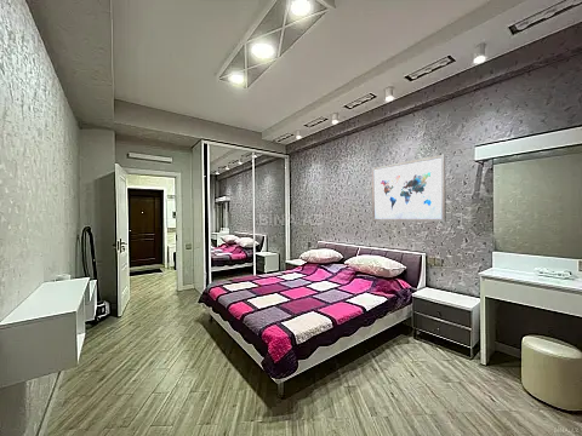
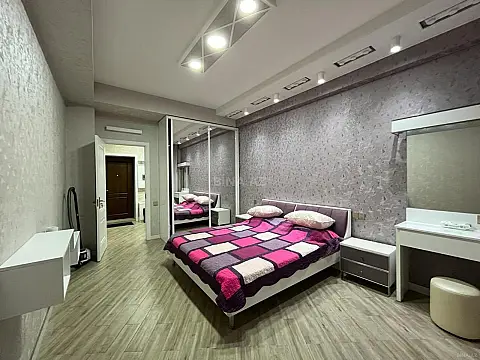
- wall art [371,153,447,223]
